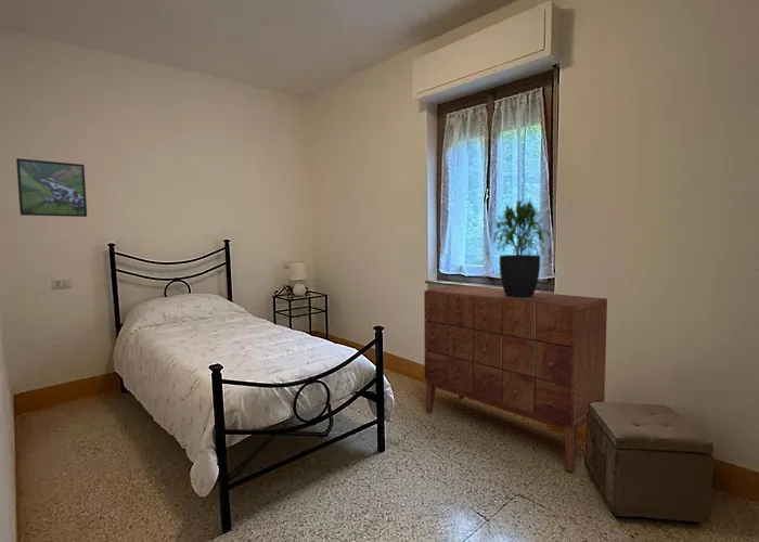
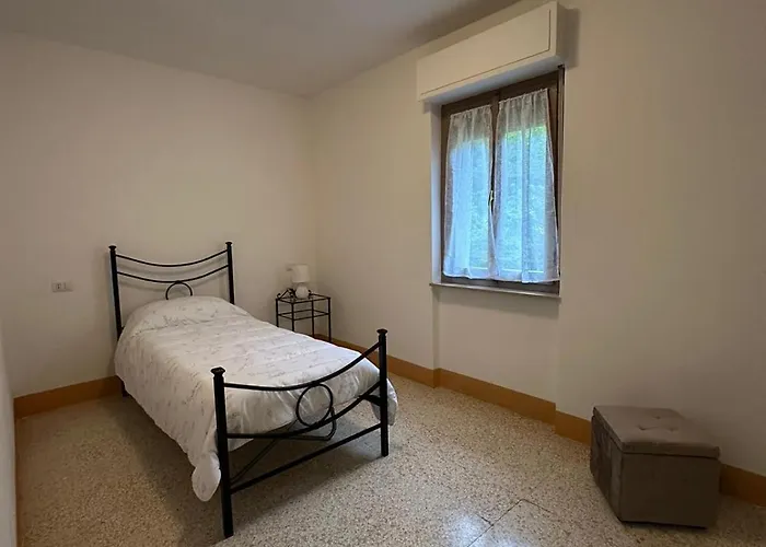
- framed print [15,157,88,218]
- dresser [423,284,608,473]
- potted plant [491,198,553,298]
